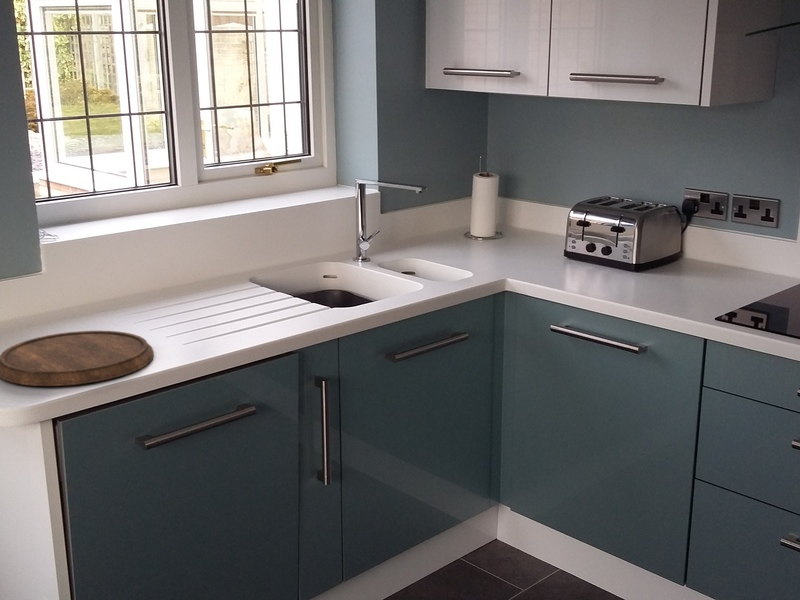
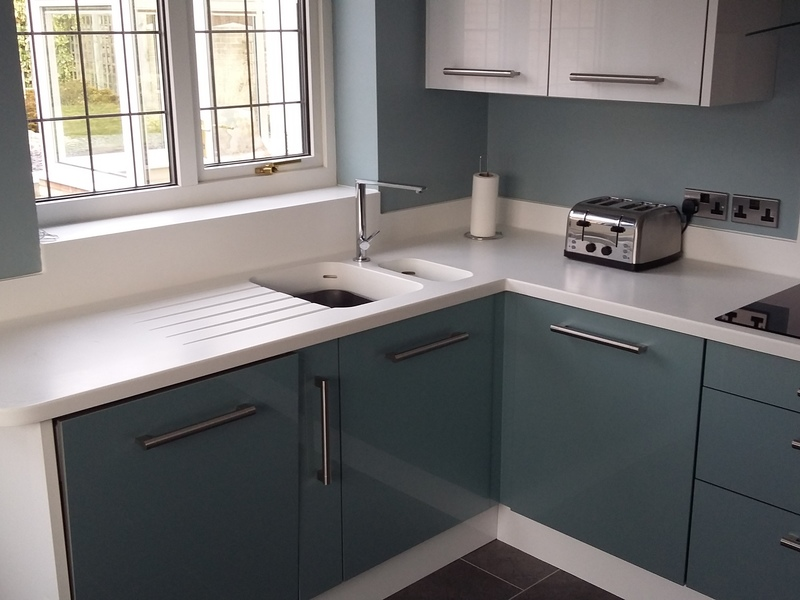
- cutting board [0,330,155,387]
